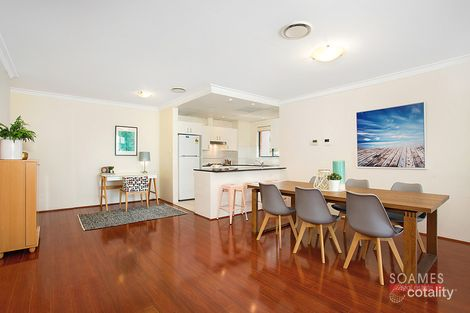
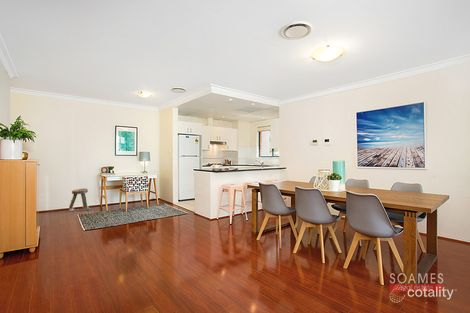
+ stool [68,187,91,212]
